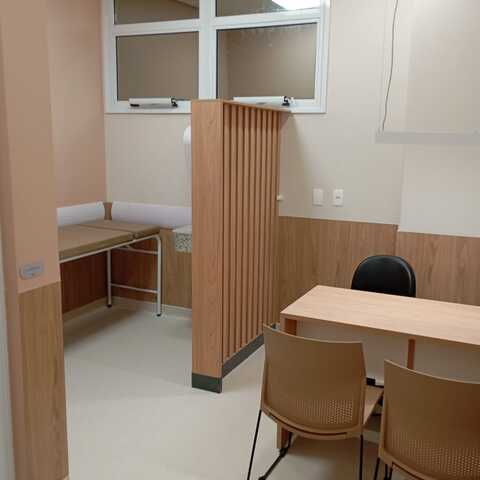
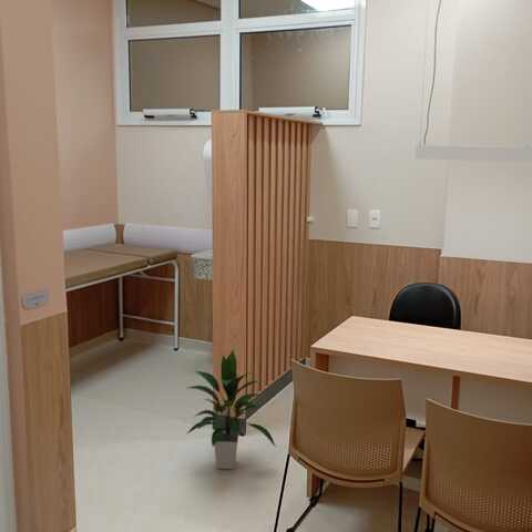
+ indoor plant [186,348,277,470]
